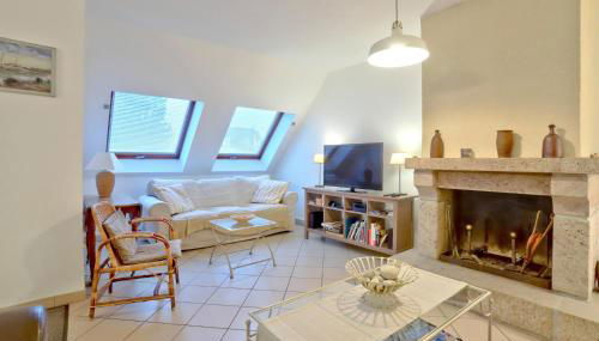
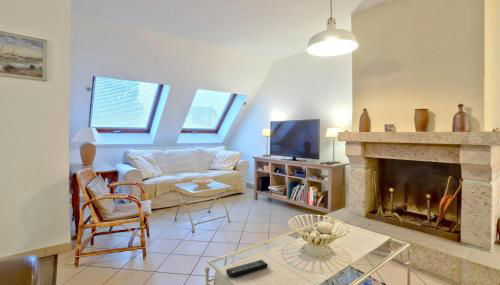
+ remote control [225,259,269,278]
